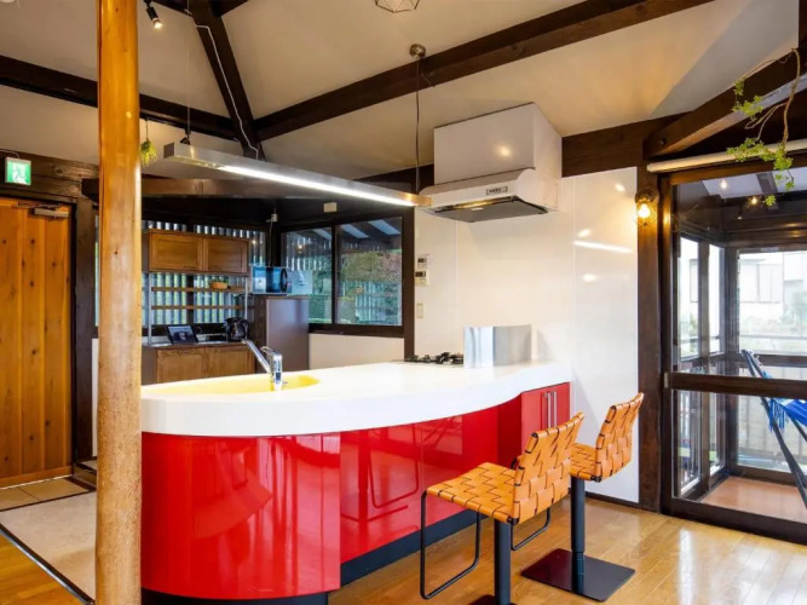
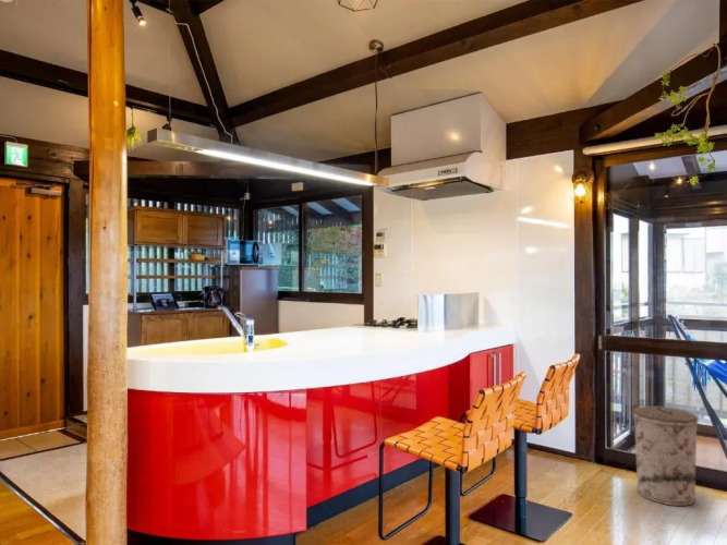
+ trash can [632,404,699,507]
